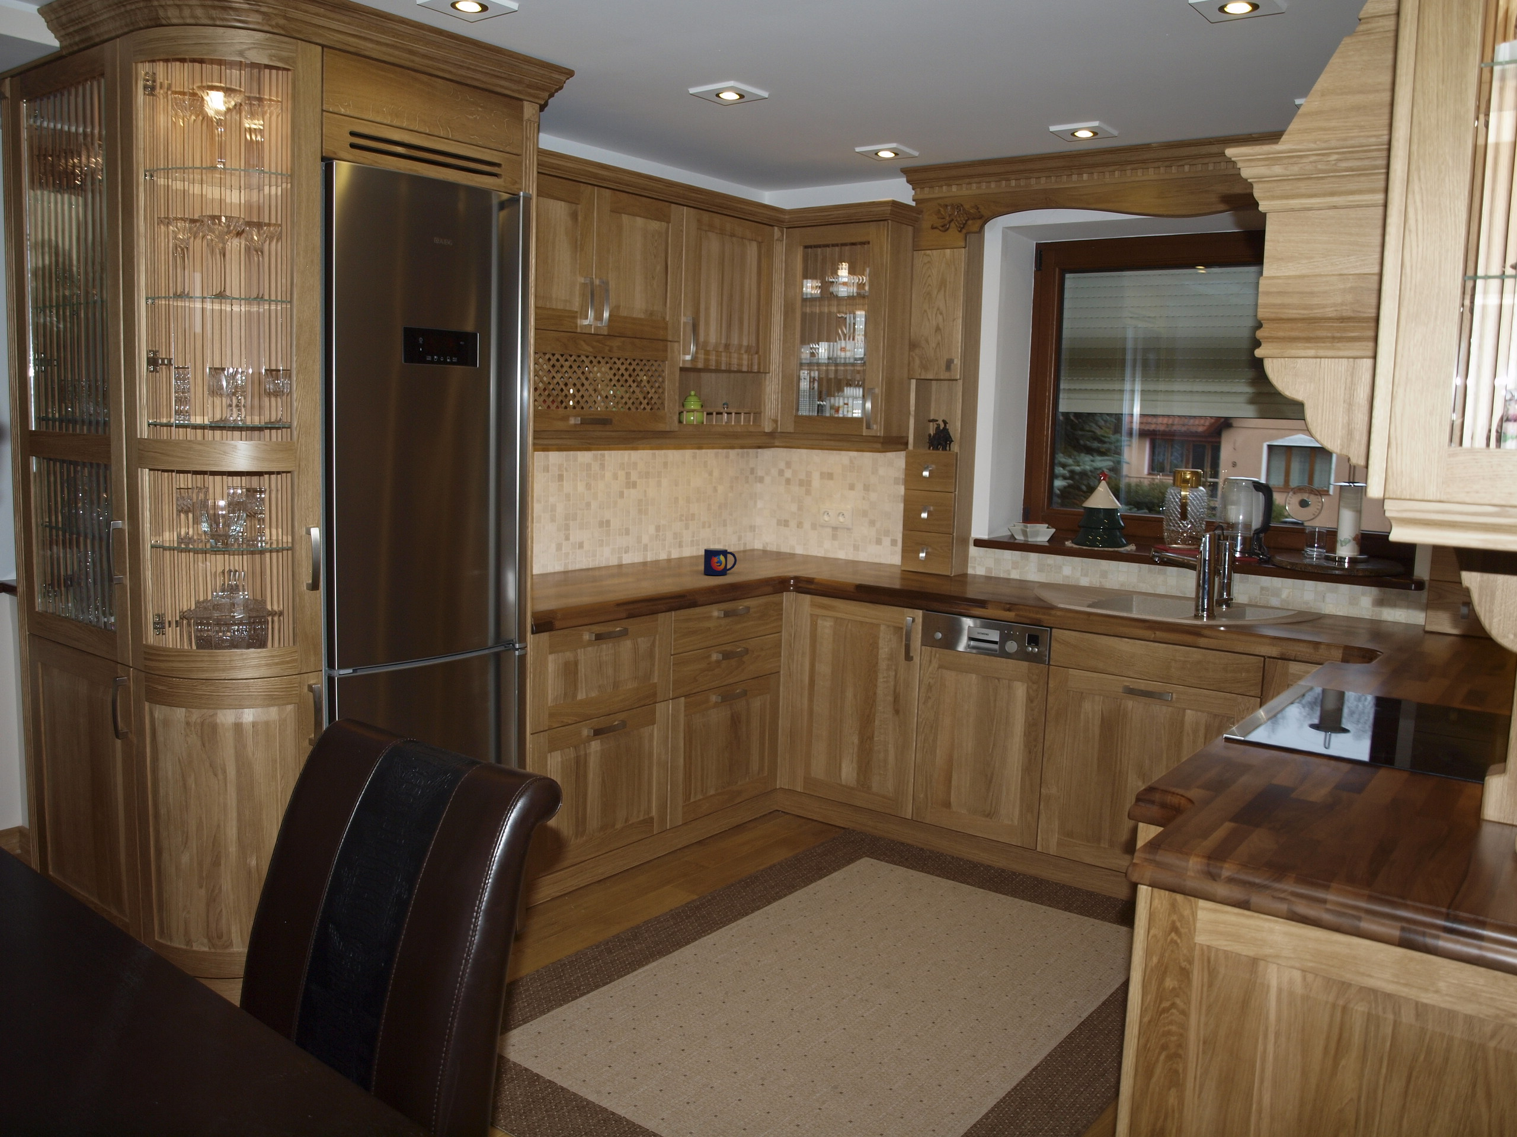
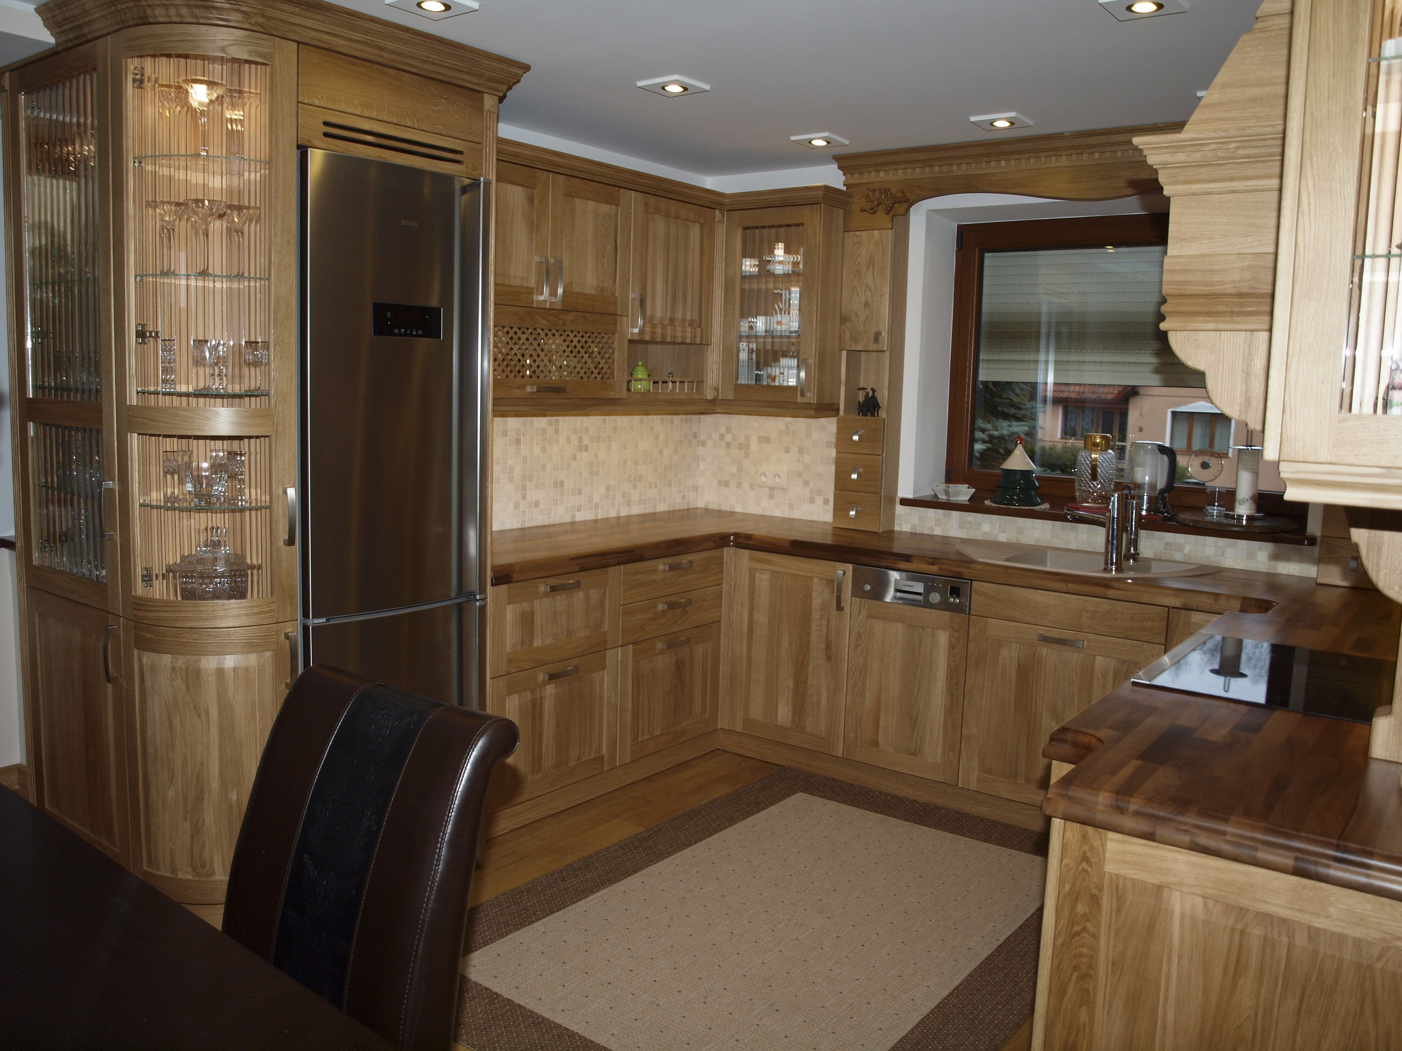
- mug [704,548,737,576]
